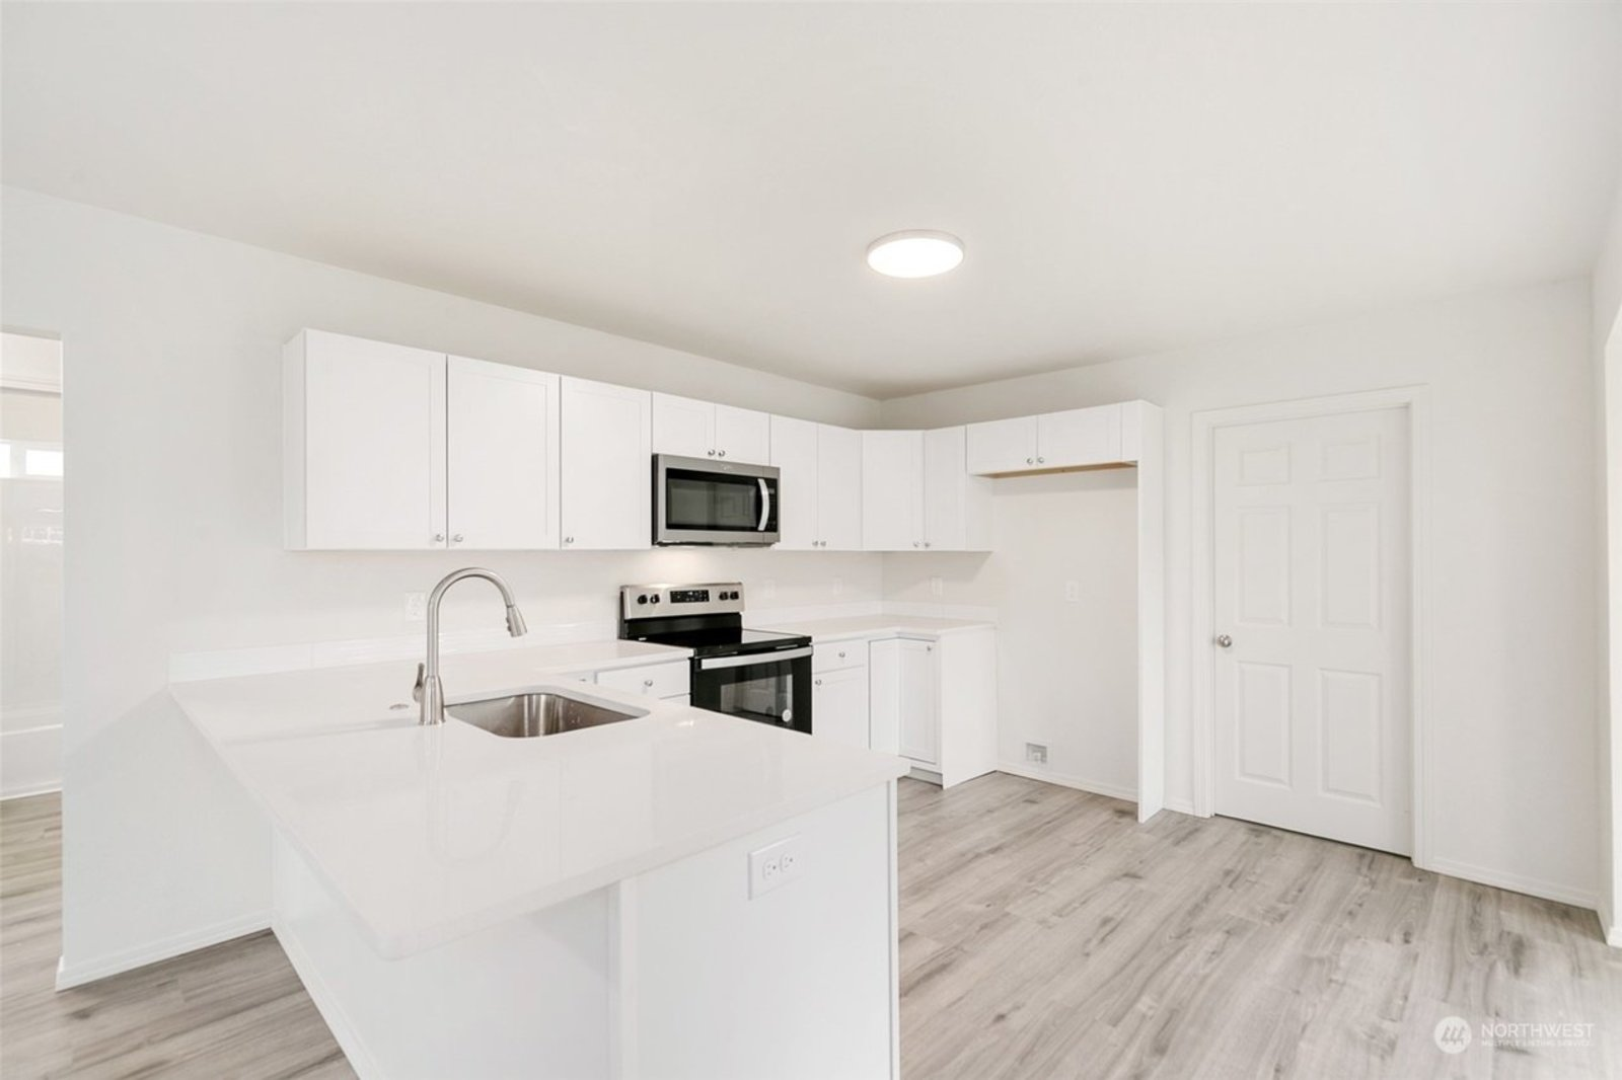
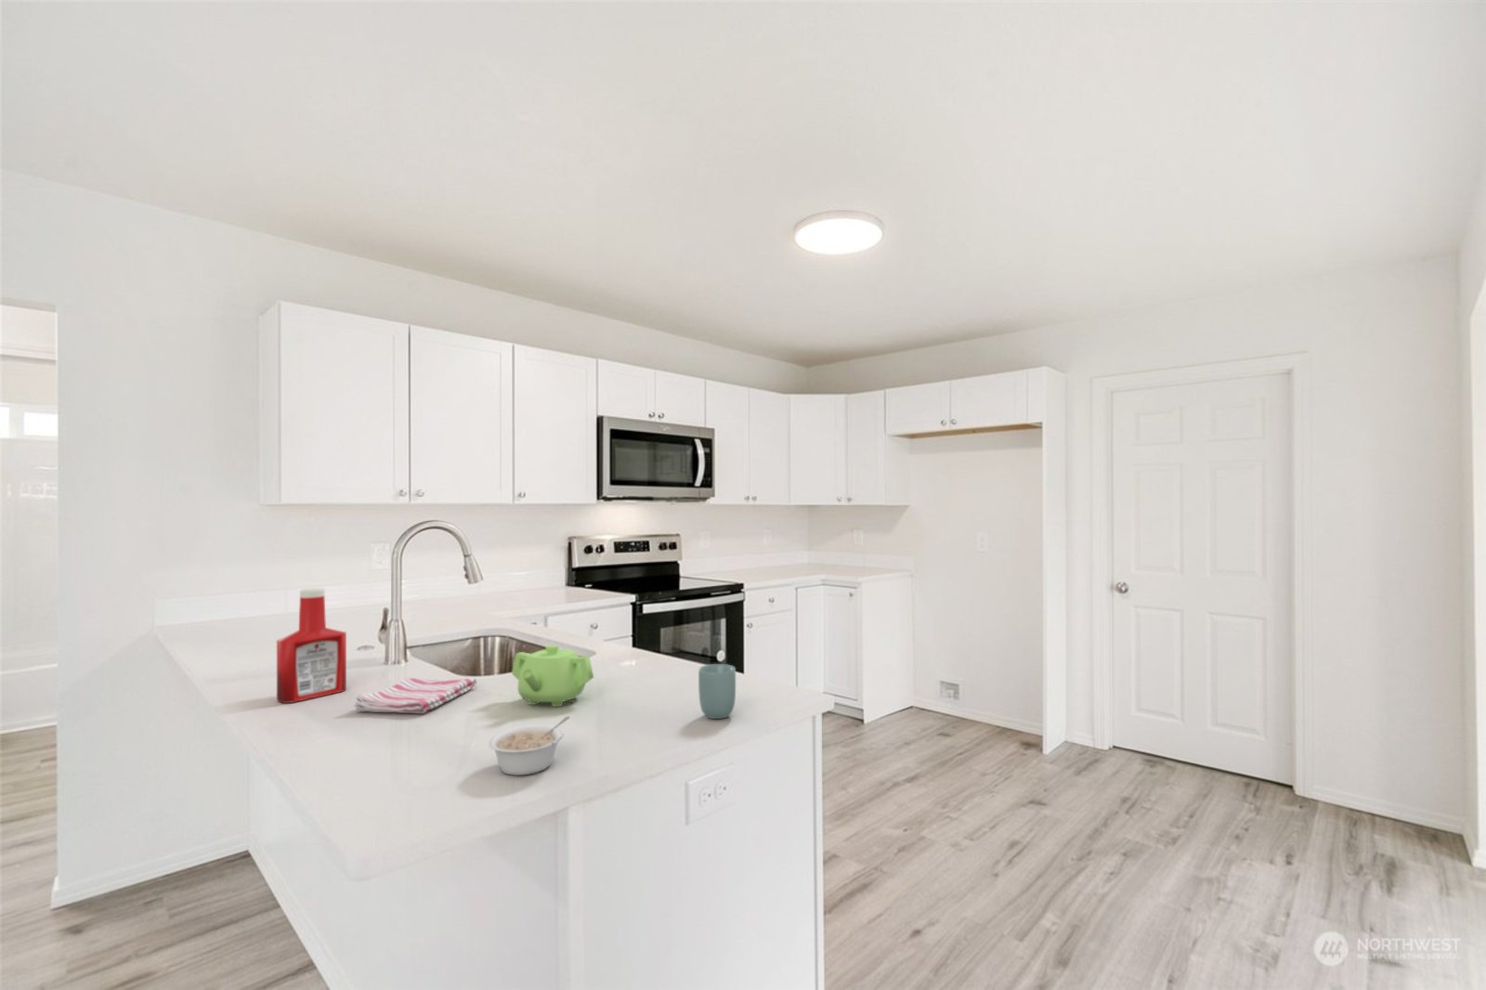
+ dish towel [354,677,478,714]
+ teapot [510,643,594,707]
+ legume [487,716,571,777]
+ cup [697,663,737,719]
+ soap bottle [276,587,347,704]
